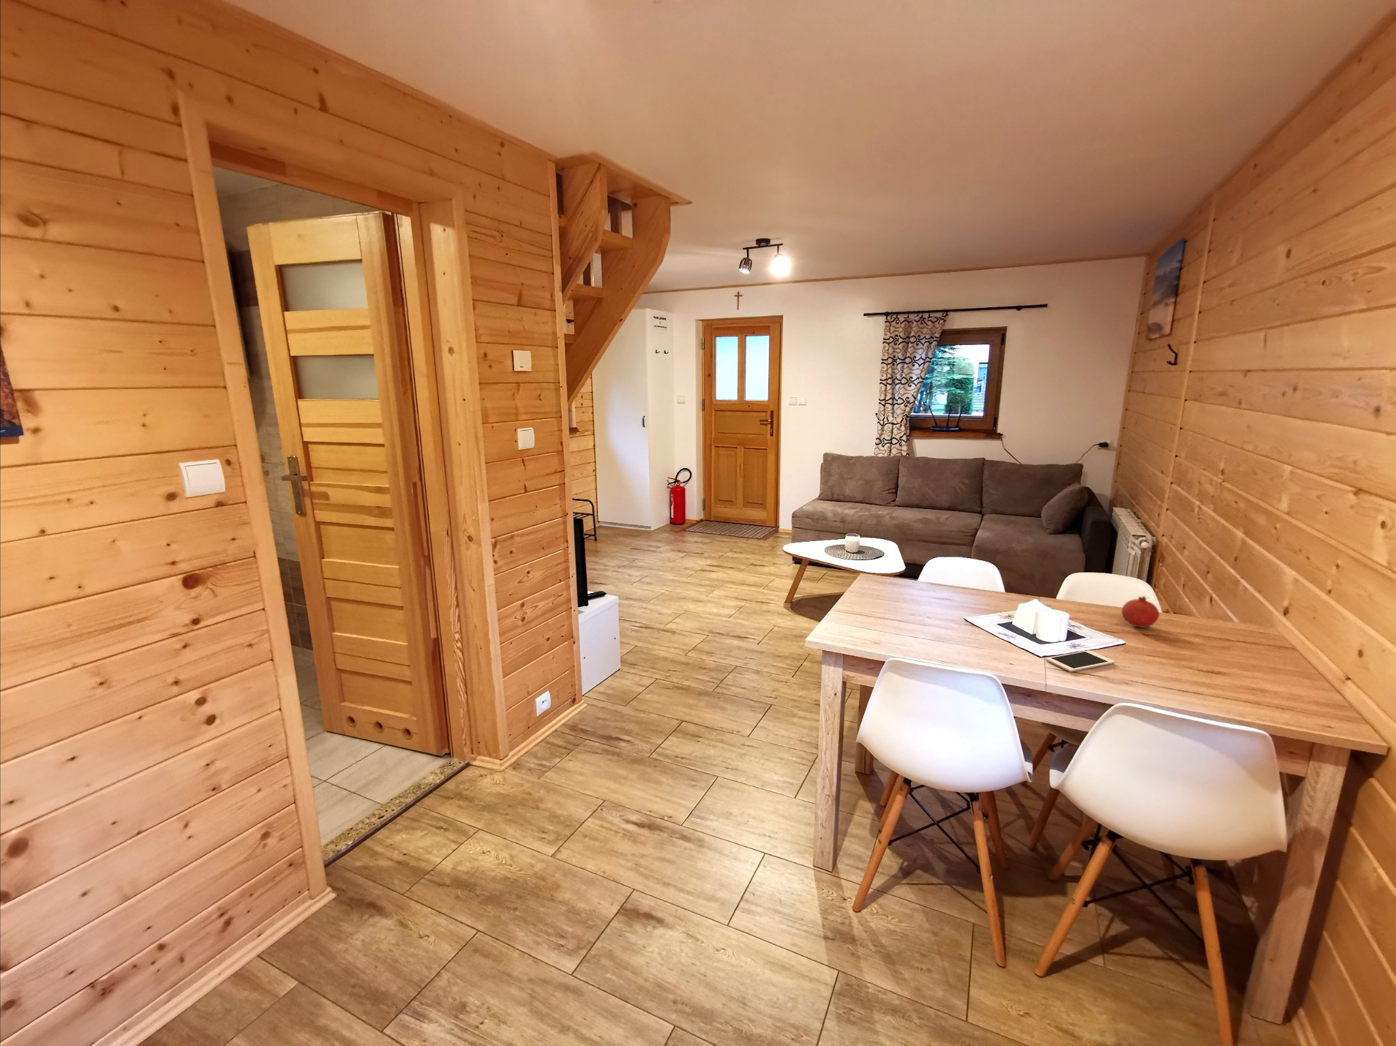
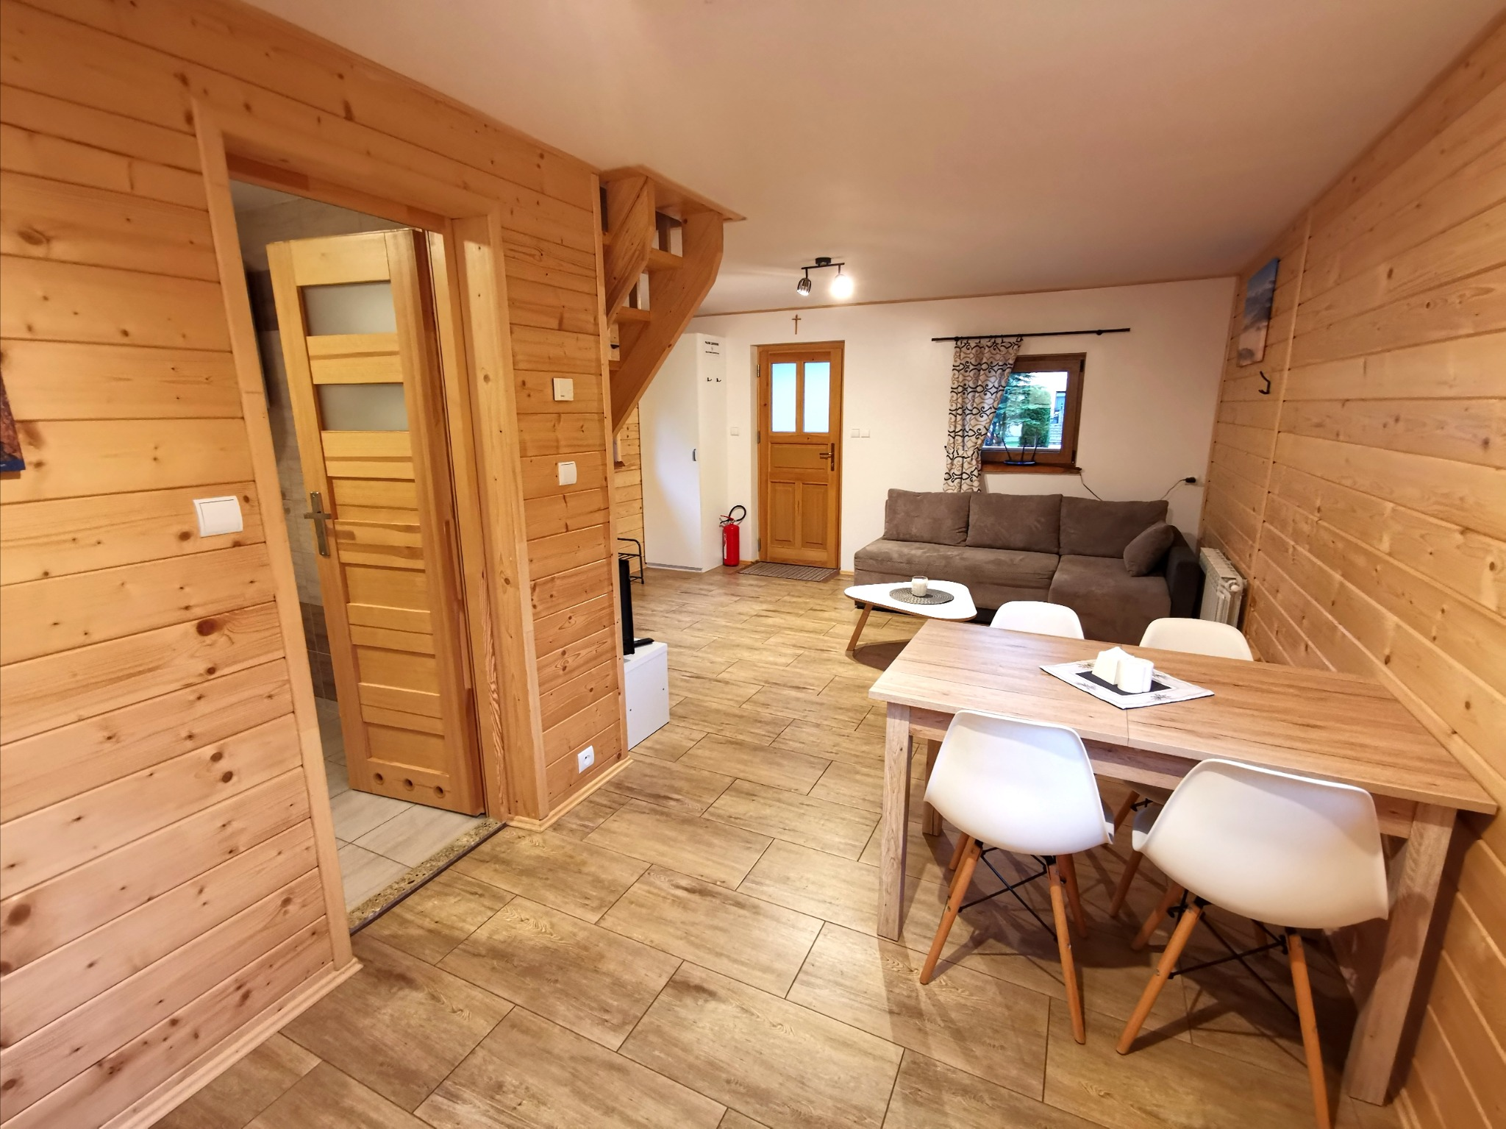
- fruit [1120,594,1160,628]
- cell phone [1045,649,1116,672]
